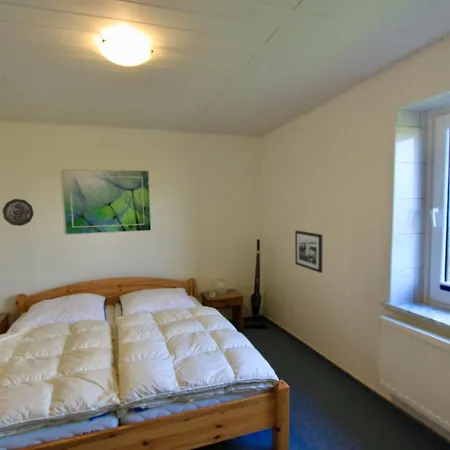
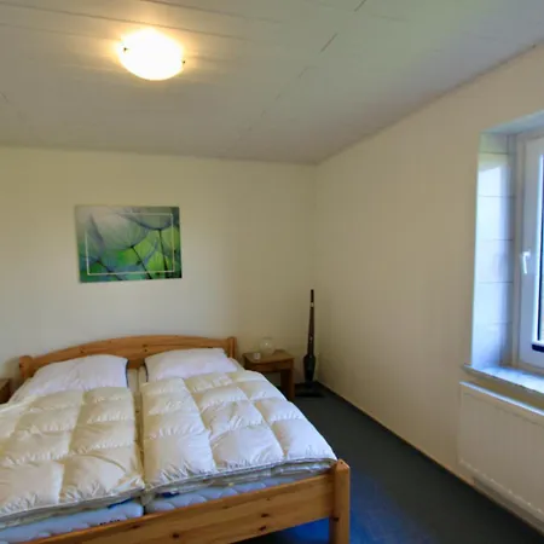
- picture frame [294,230,323,274]
- decorative plate [2,198,34,227]
